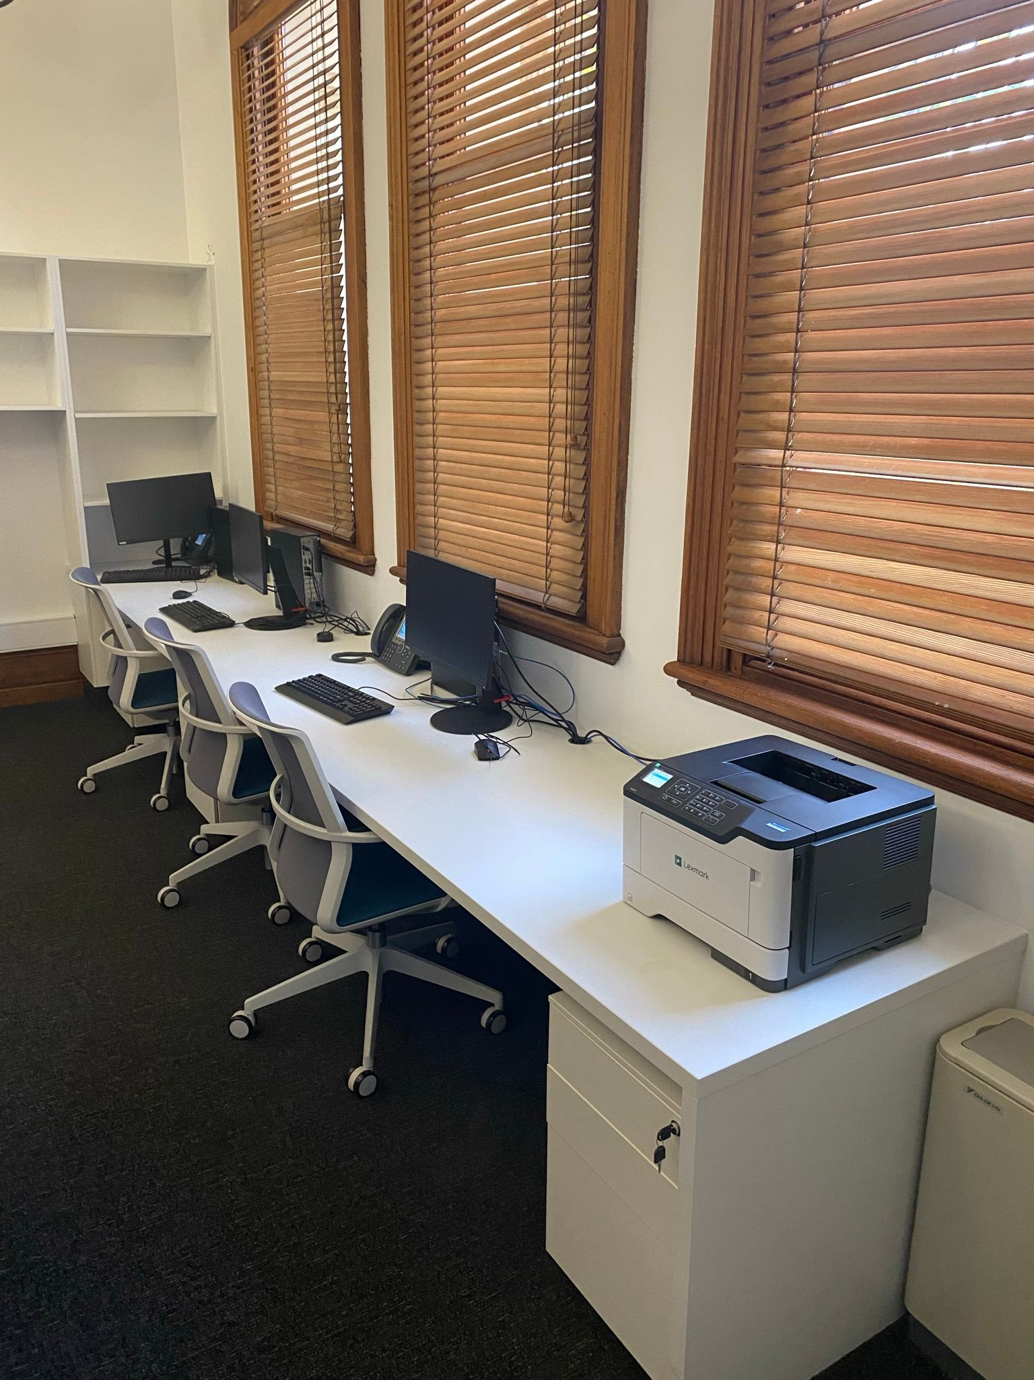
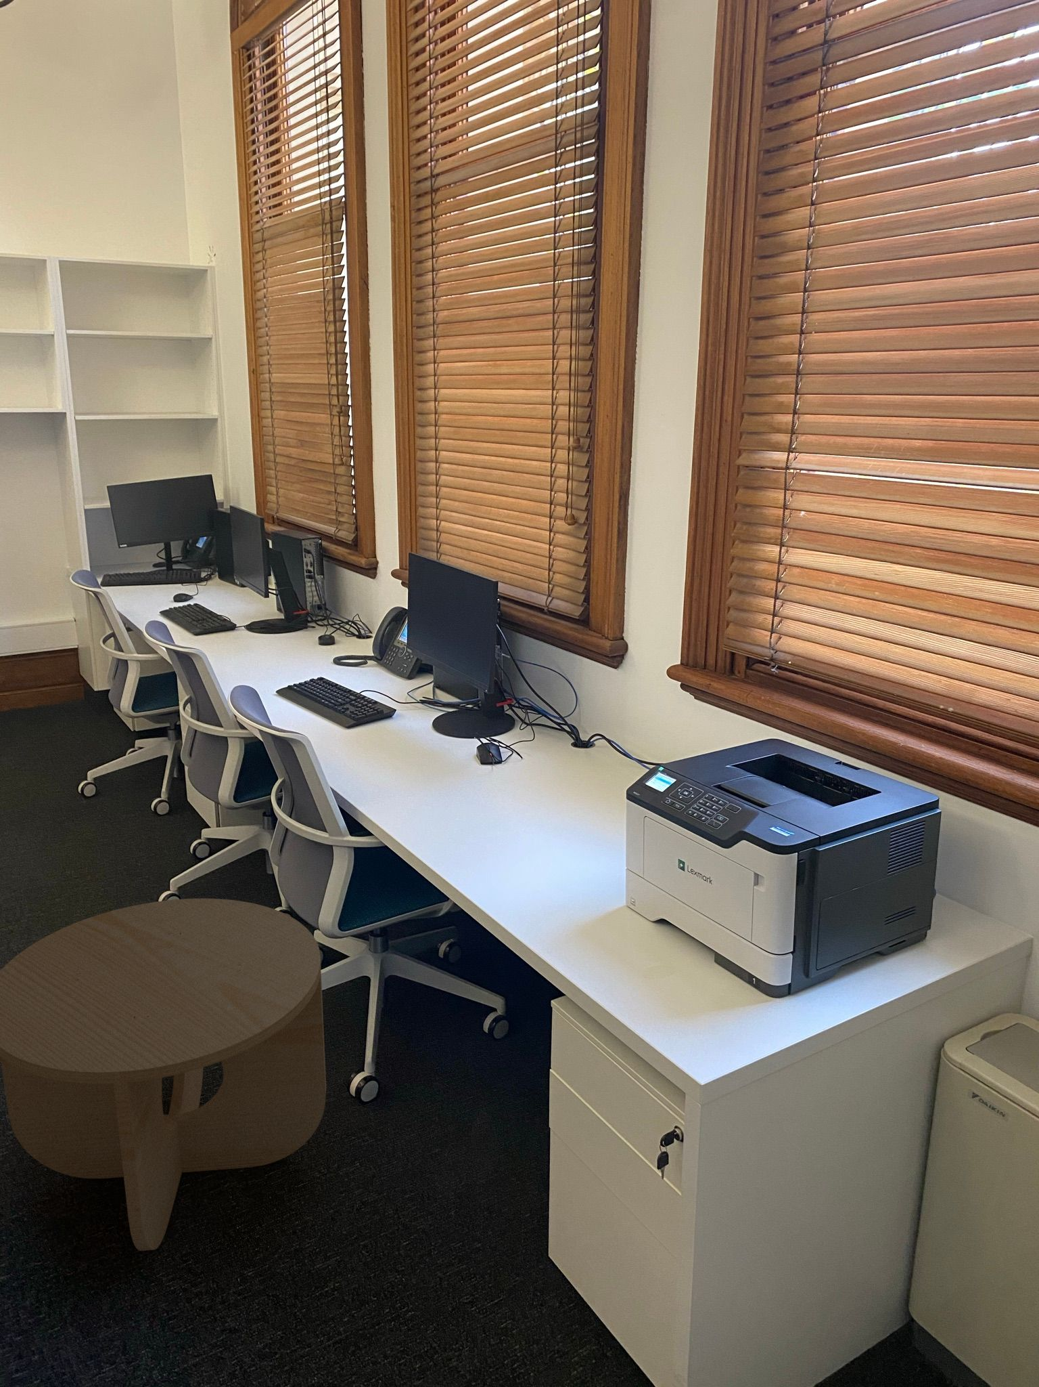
+ side table [0,898,326,1252]
